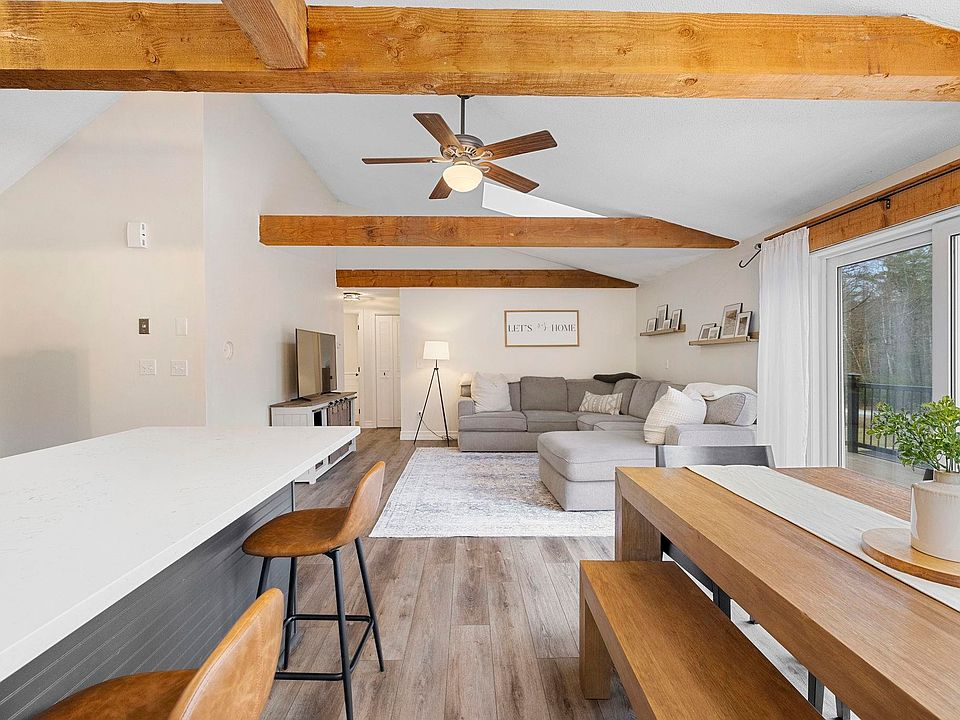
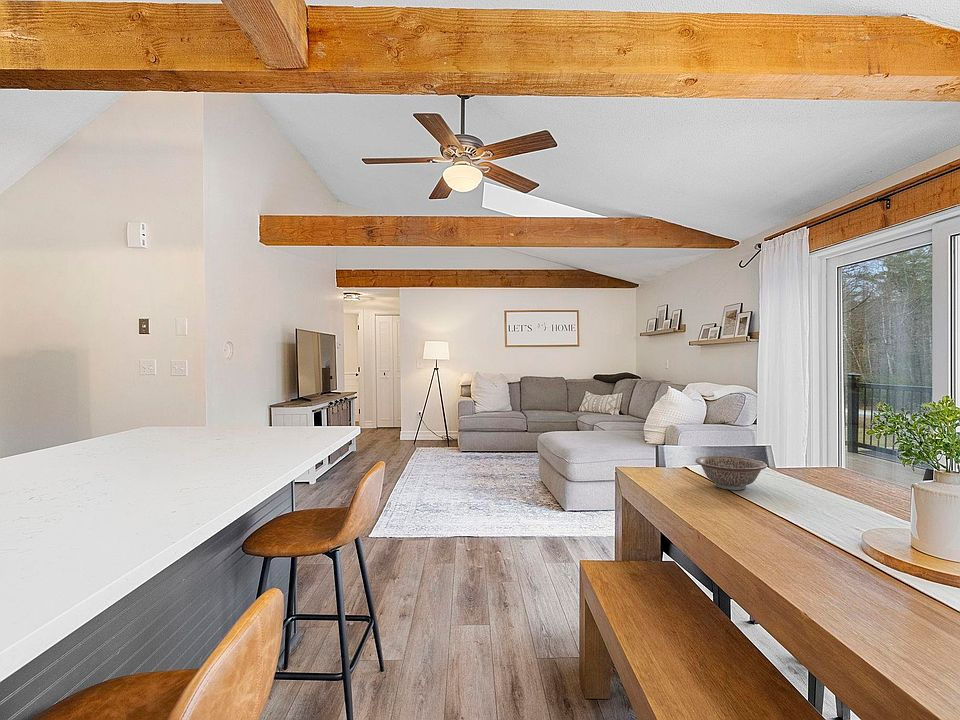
+ decorative bowl [695,455,768,491]
